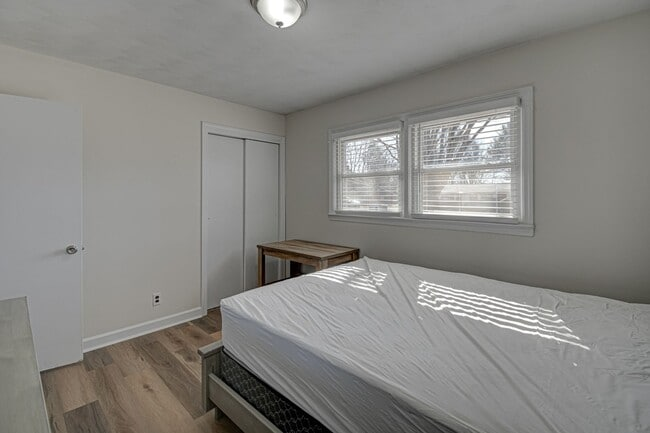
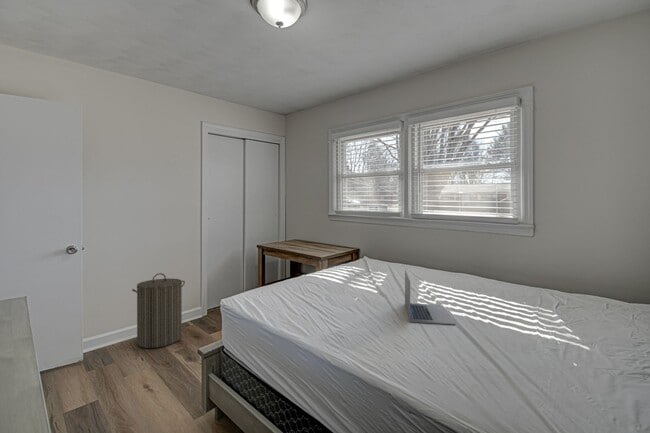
+ laundry hamper [131,272,186,349]
+ laptop [404,269,456,326]
